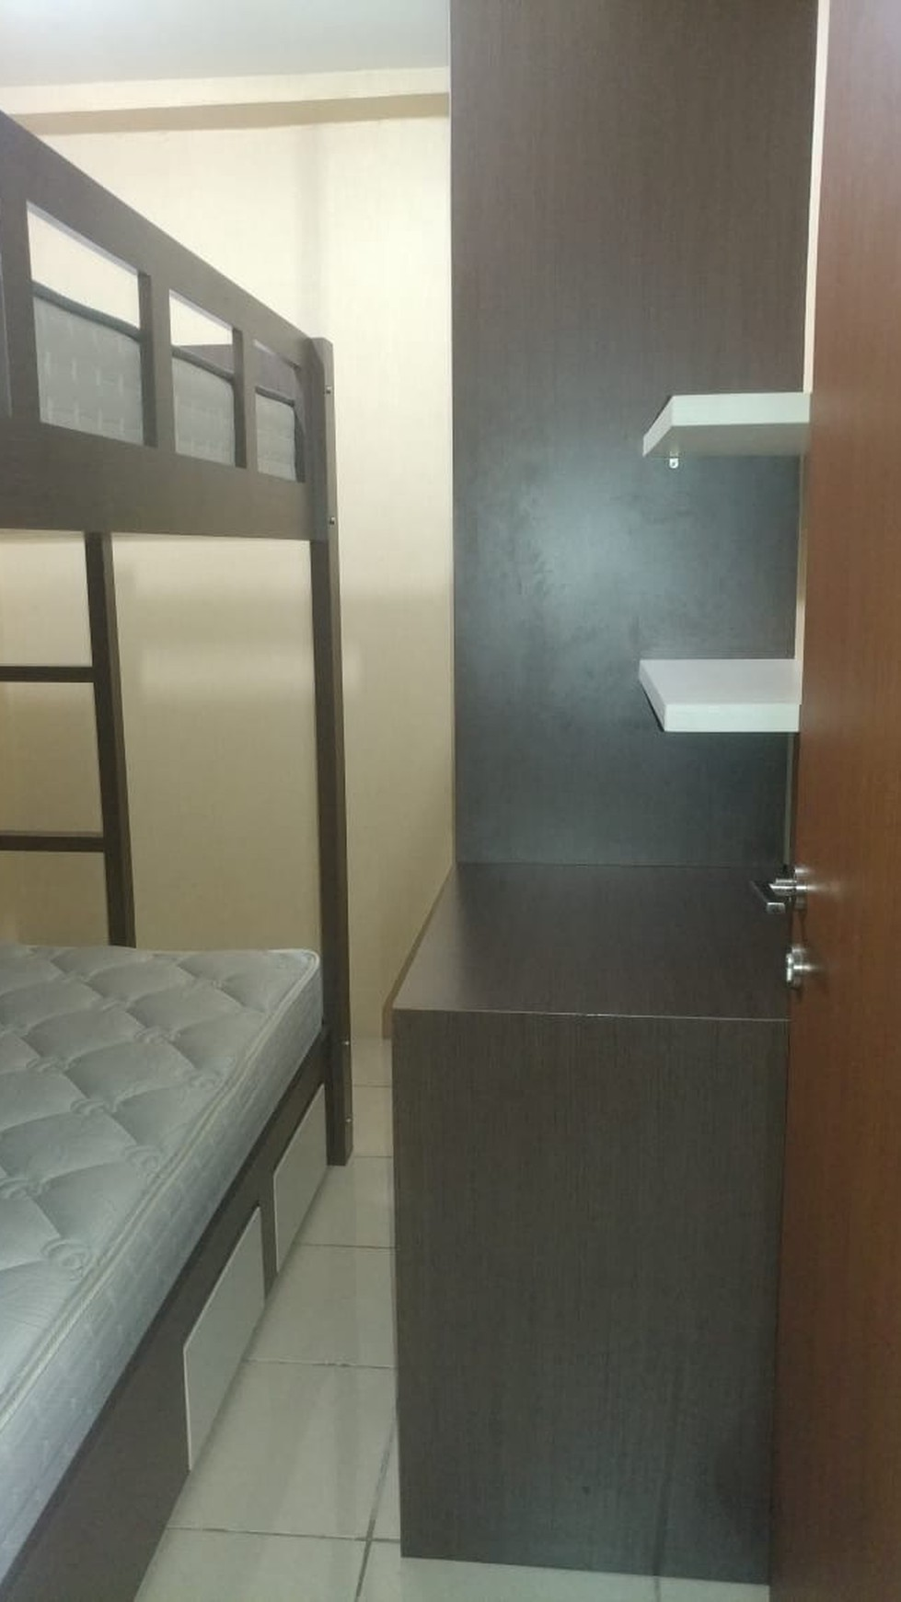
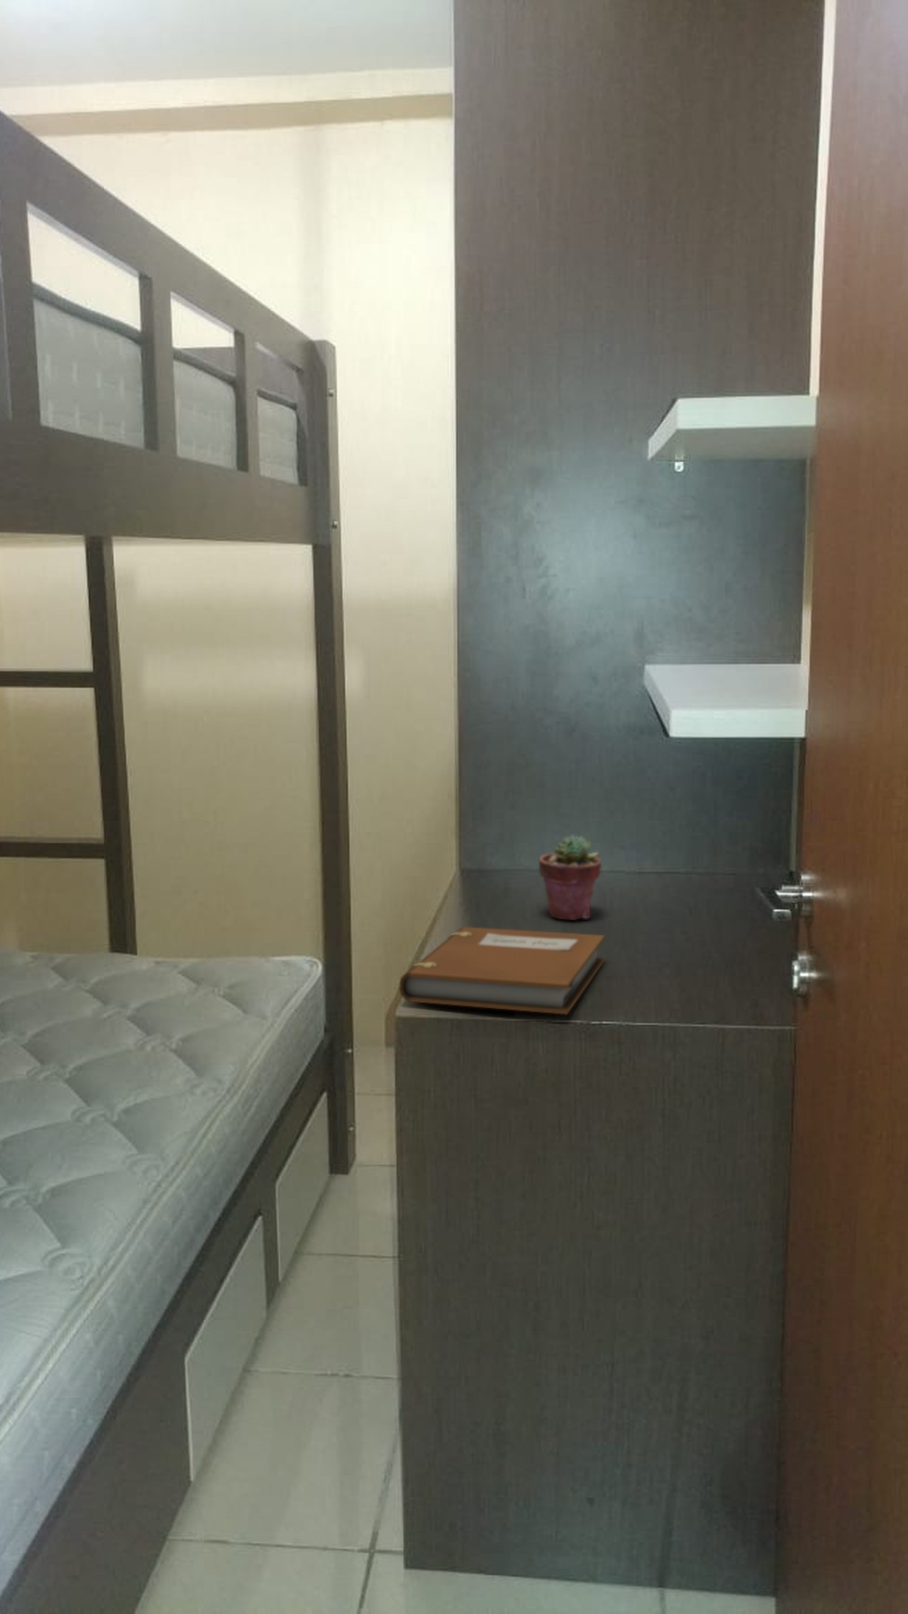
+ notebook [399,926,605,1015]
+ potted succulent [538,834,602,921]
